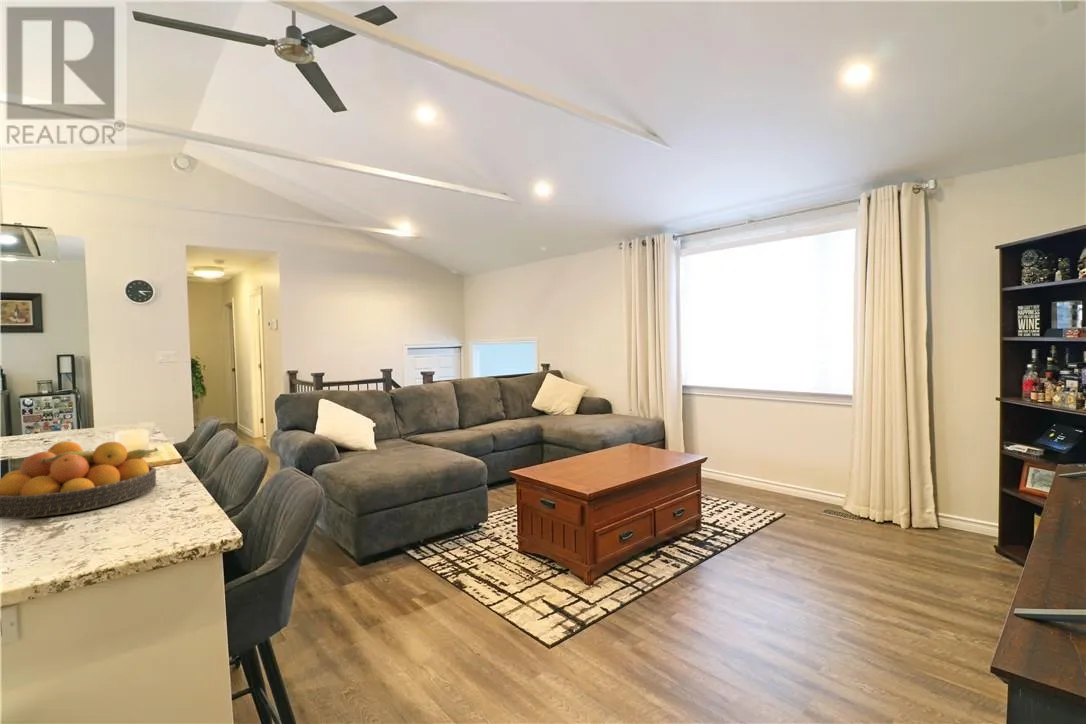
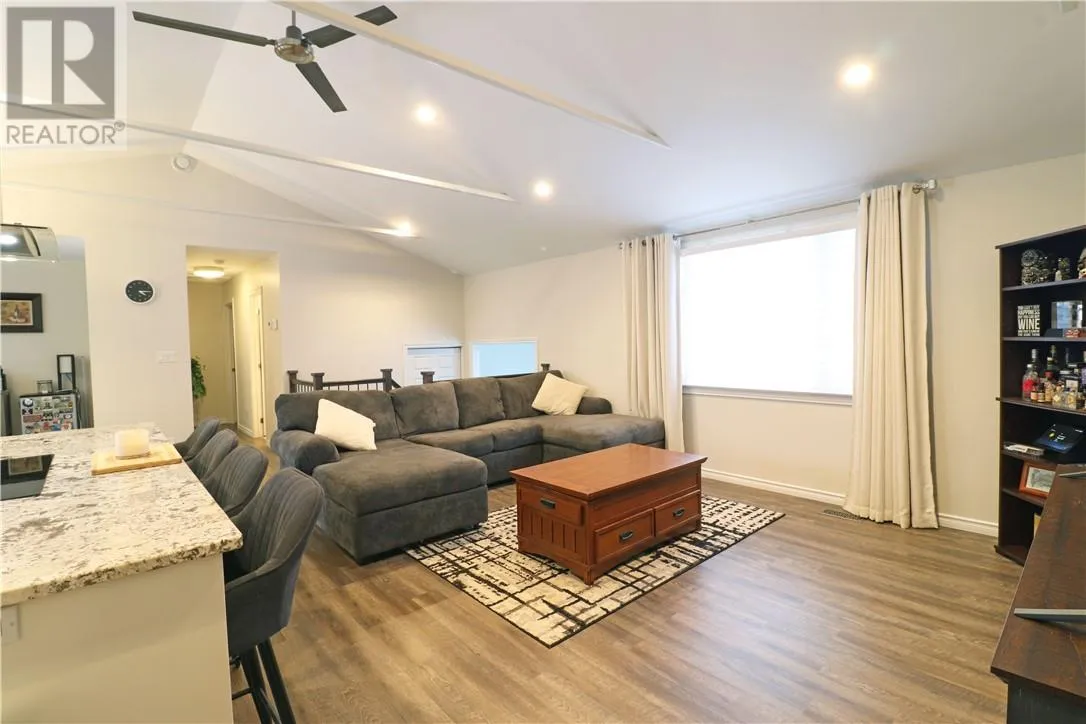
- fruit bowl [0,440,160,520]
